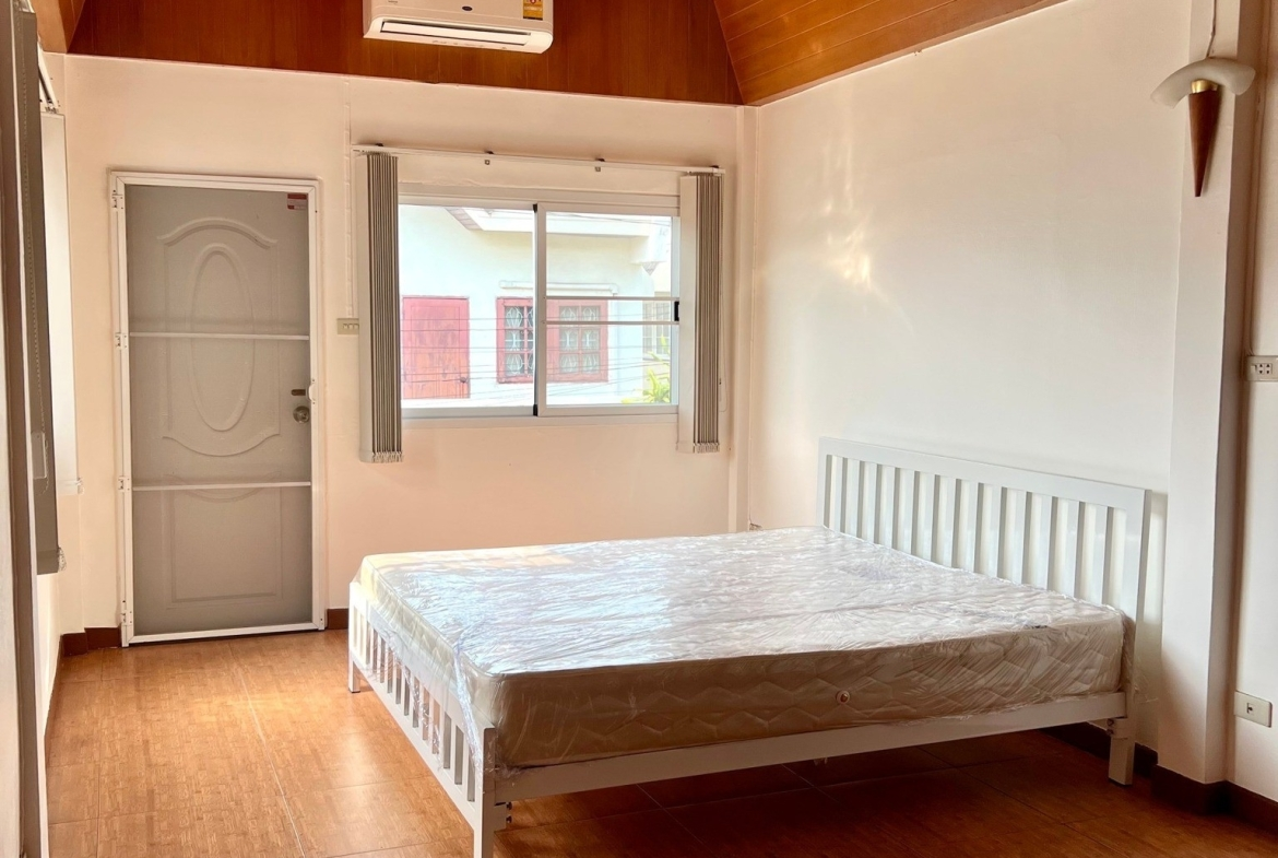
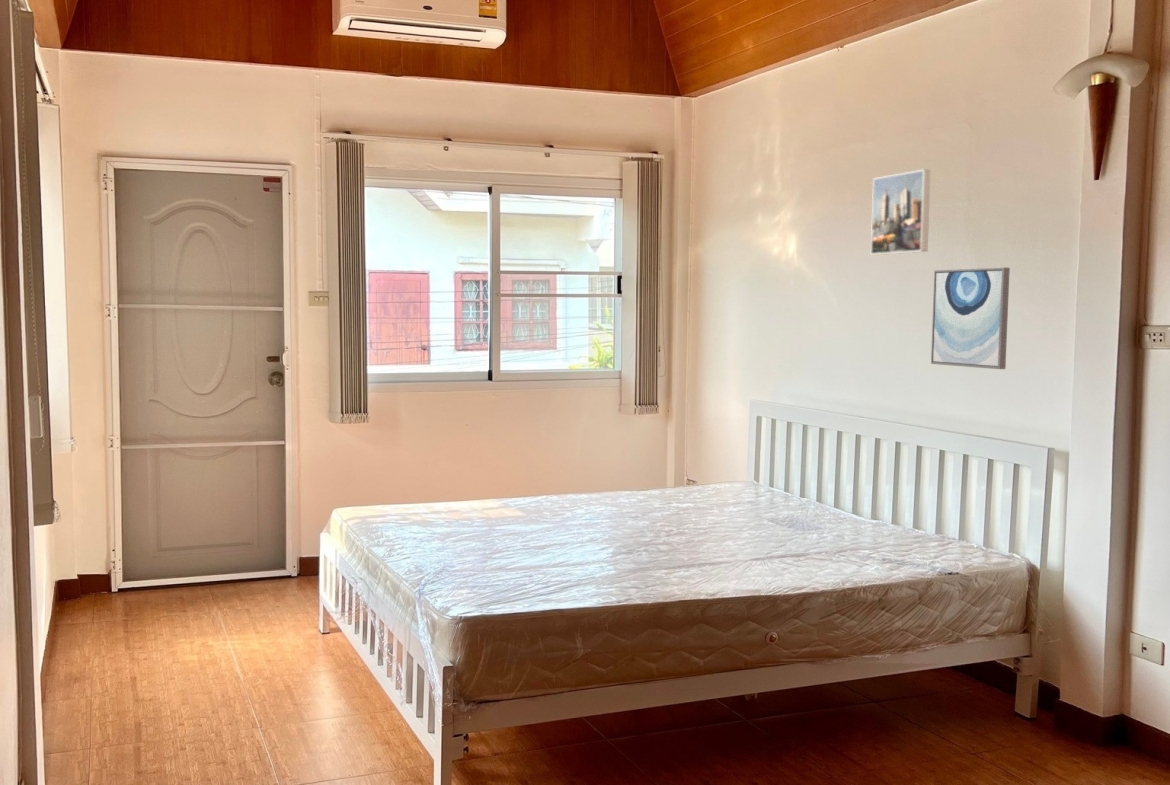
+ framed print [870,169,931,256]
+ wall art [930,266,1011,370]
